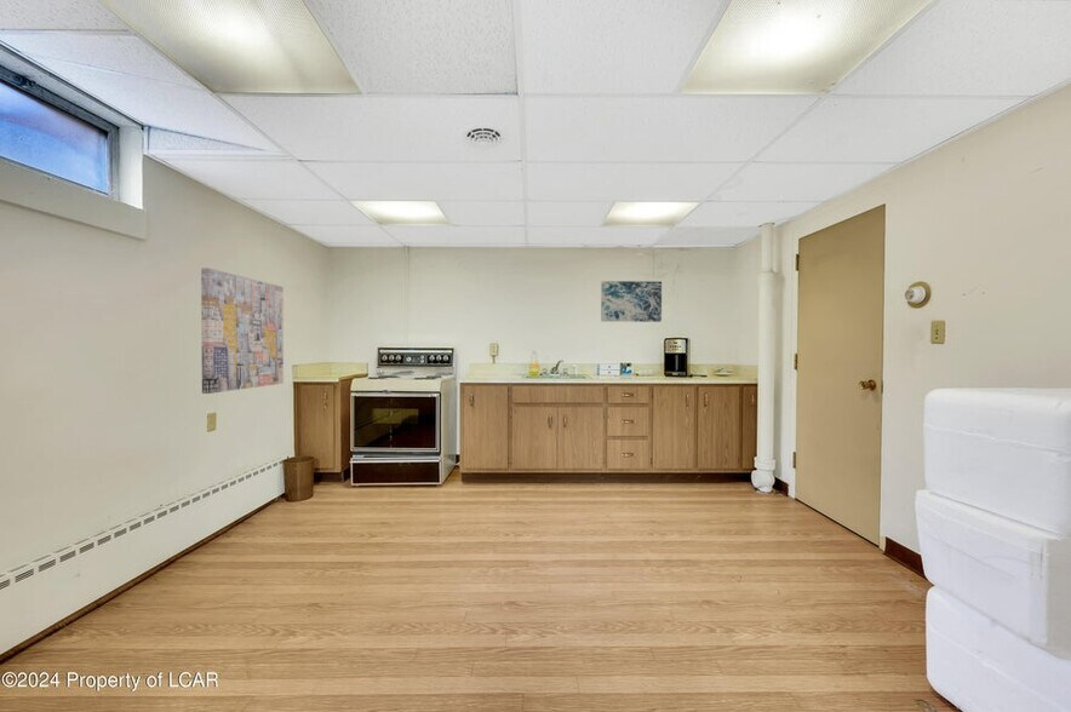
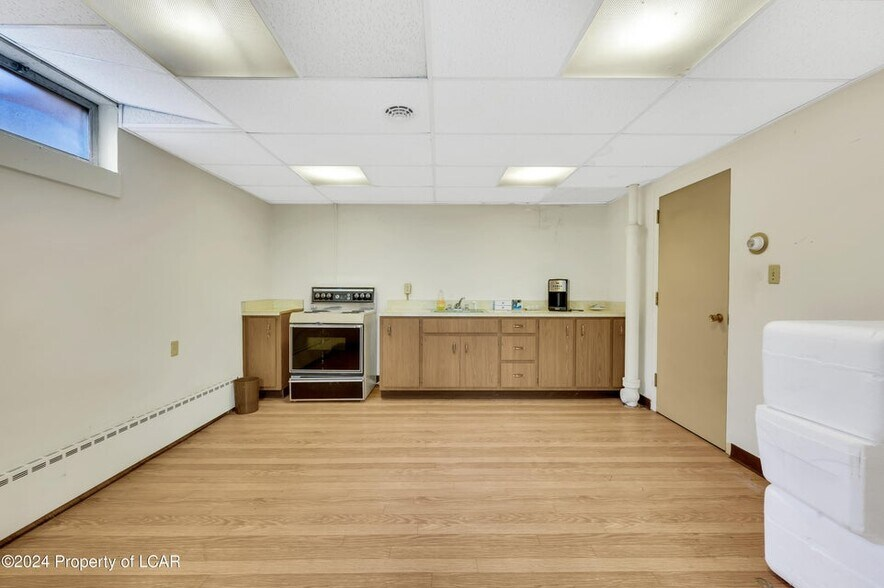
- wall art [600,280,663,323]
- wall art [200,266,285,395]
